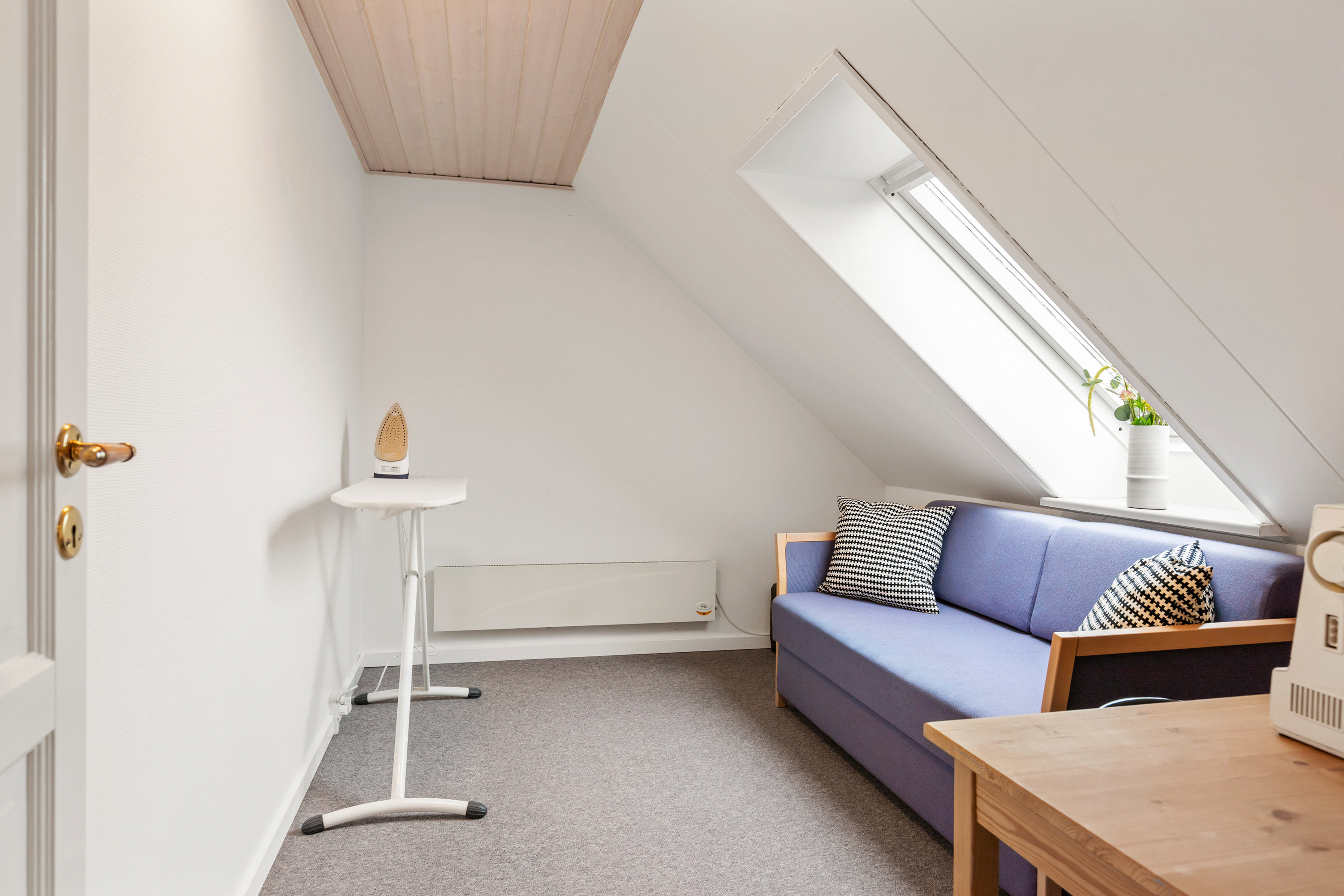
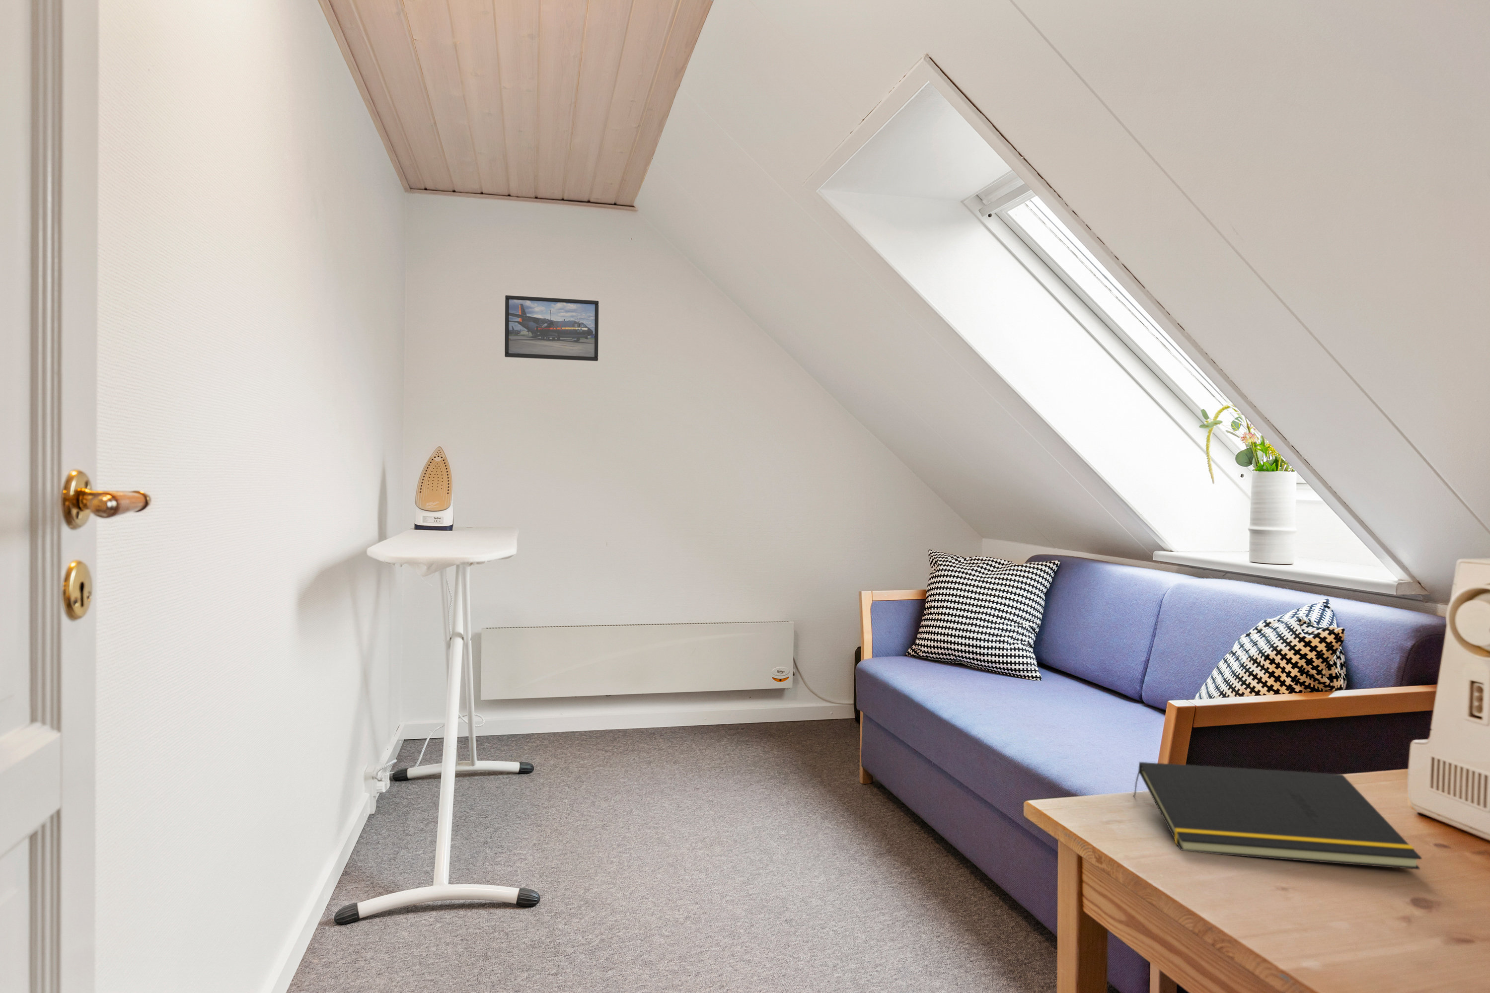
+ notepad [1133,761,1422,870]
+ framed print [504,295,599,361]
